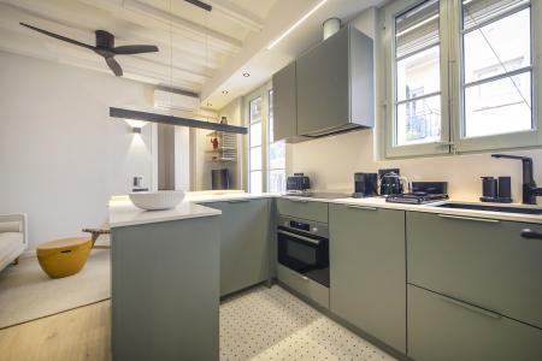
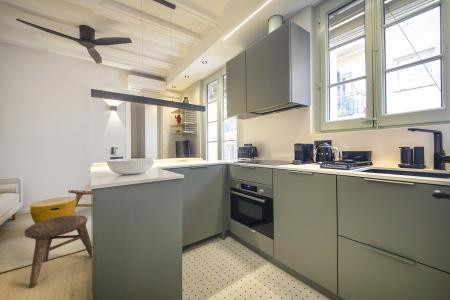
+ stool [24,214,93,289]
